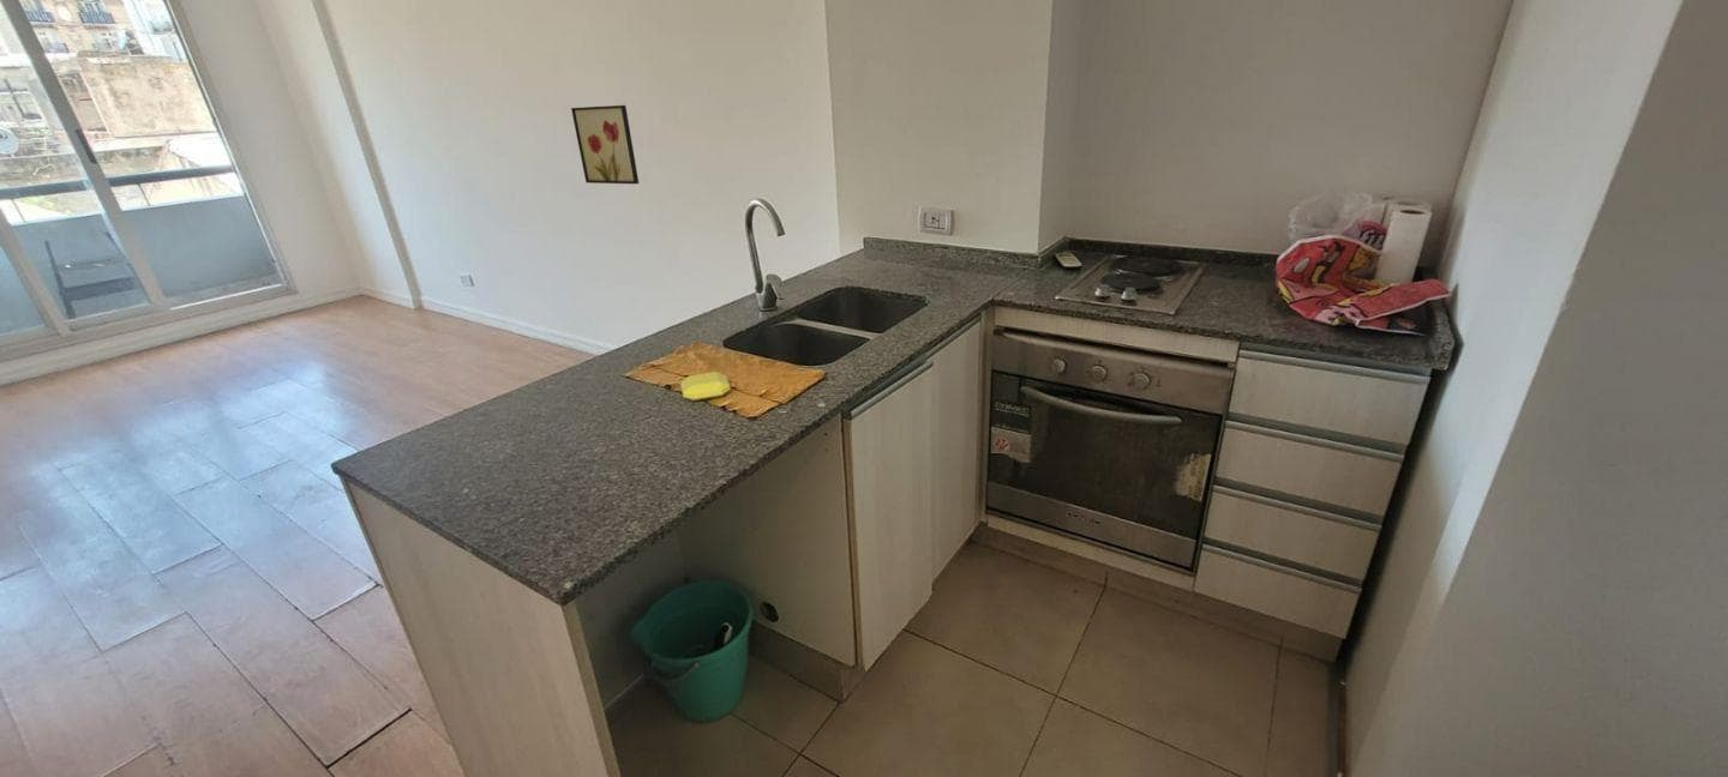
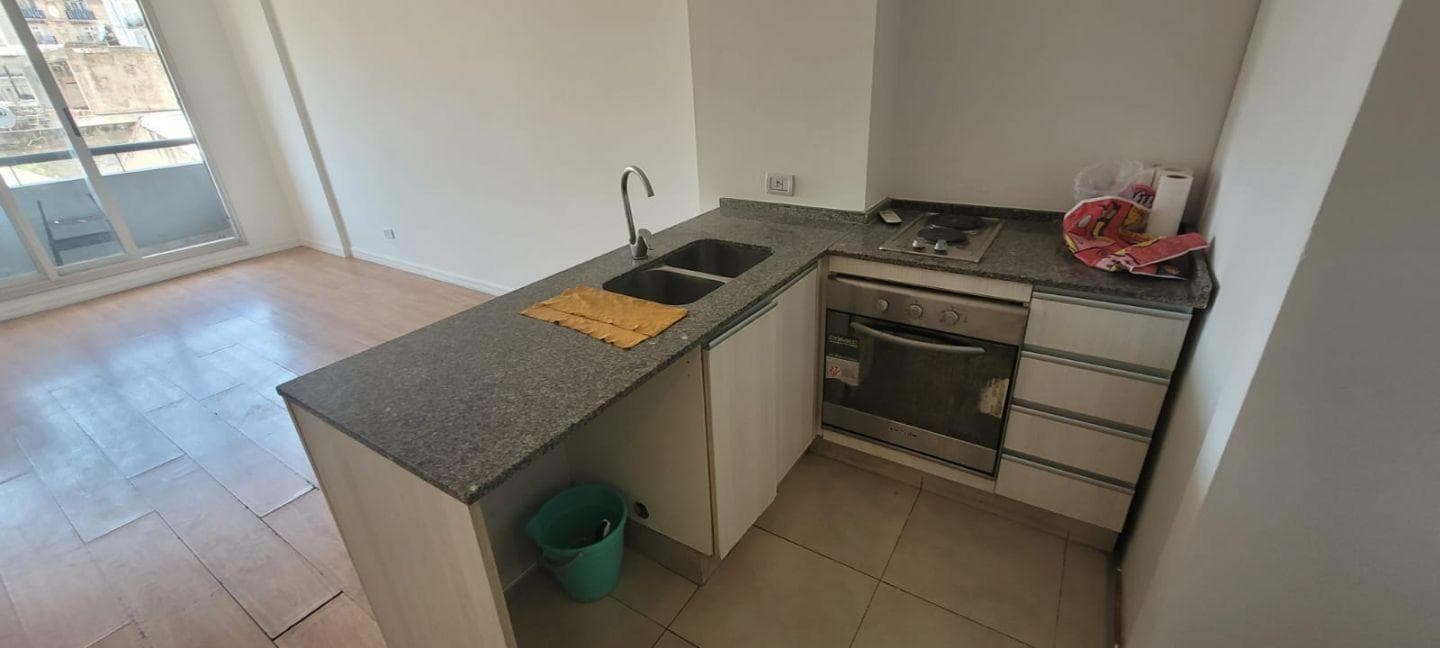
- wall art [570,104,640,185]
- soap bar [679,371,731,402]
